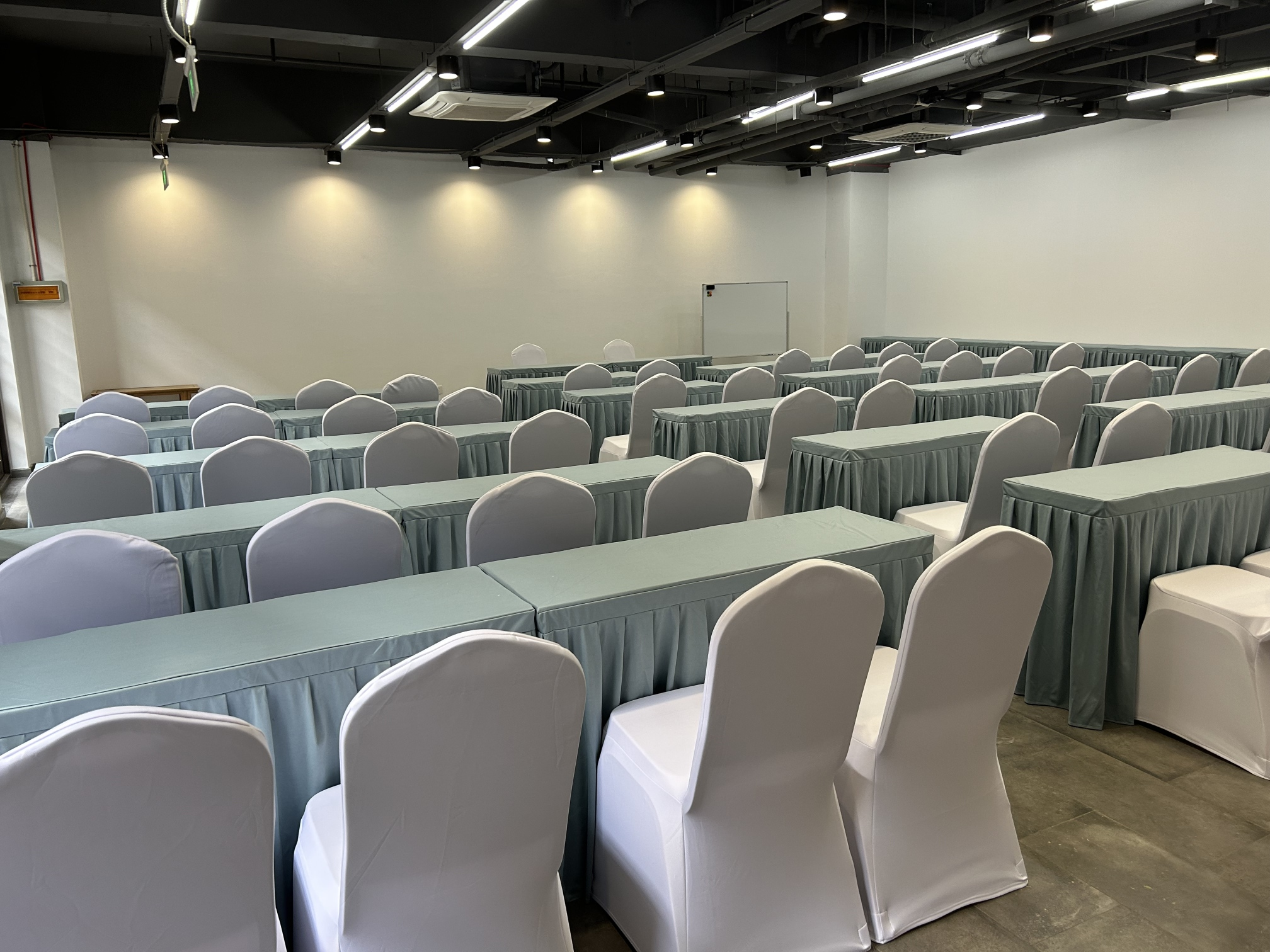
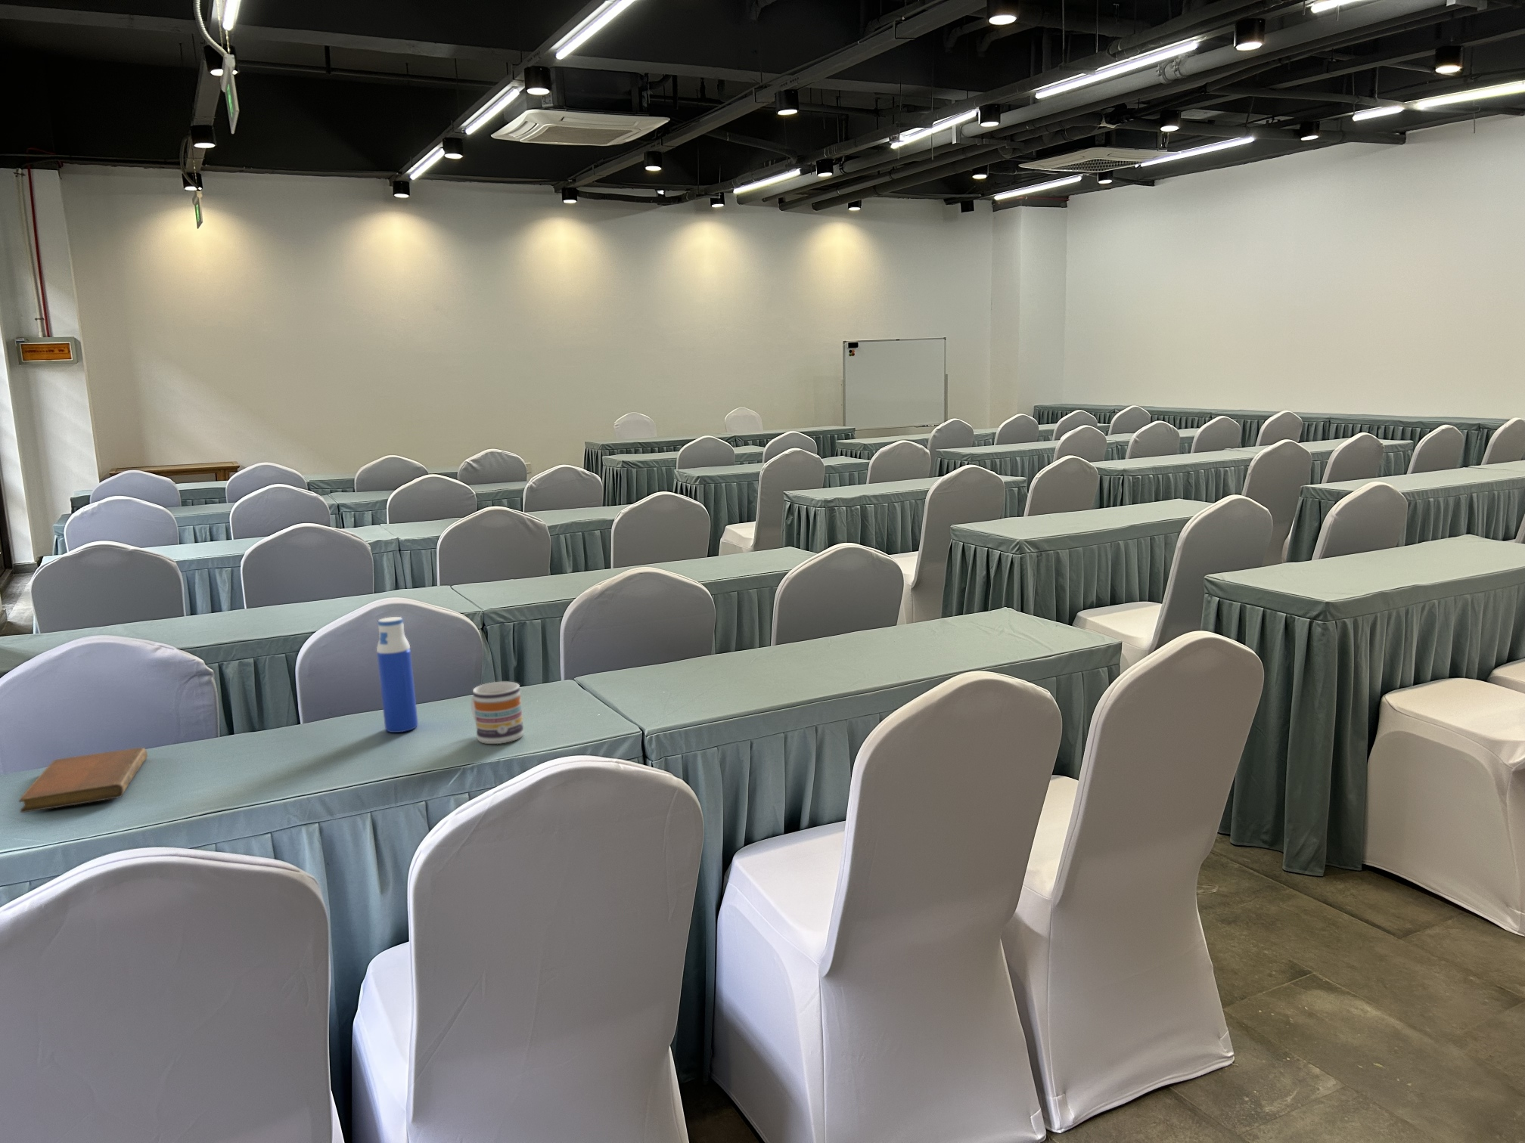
+ notebook [18,747,148,813]
+ mug [471,681,525,744]
+ water bottle [376,616,419,734]
